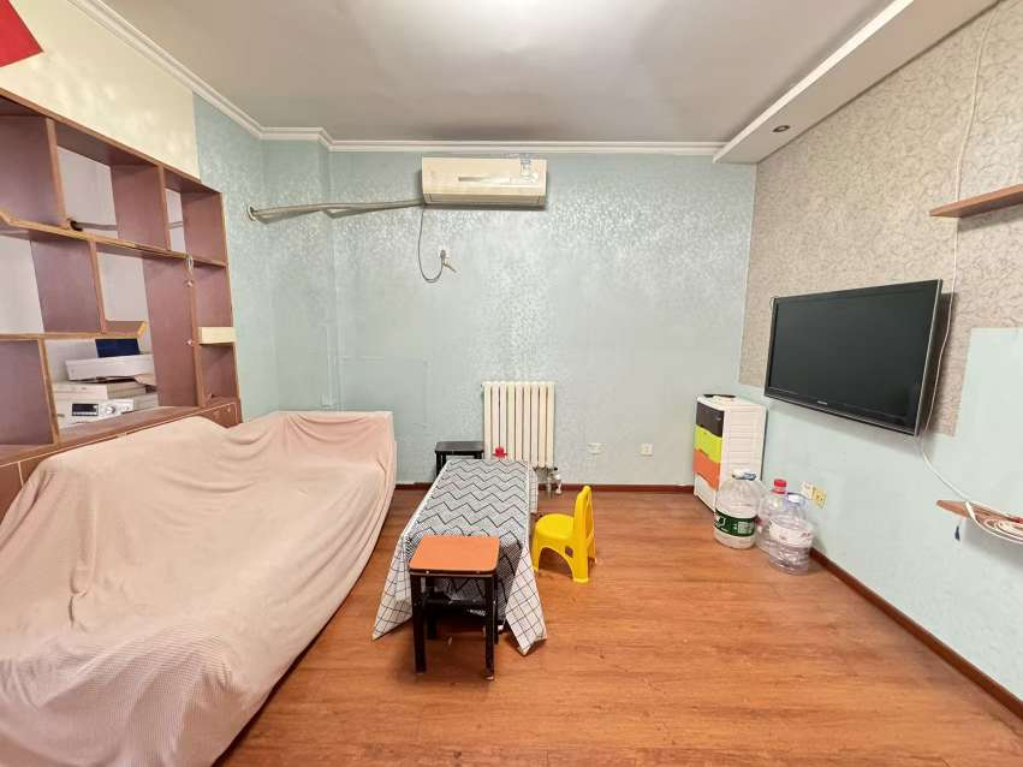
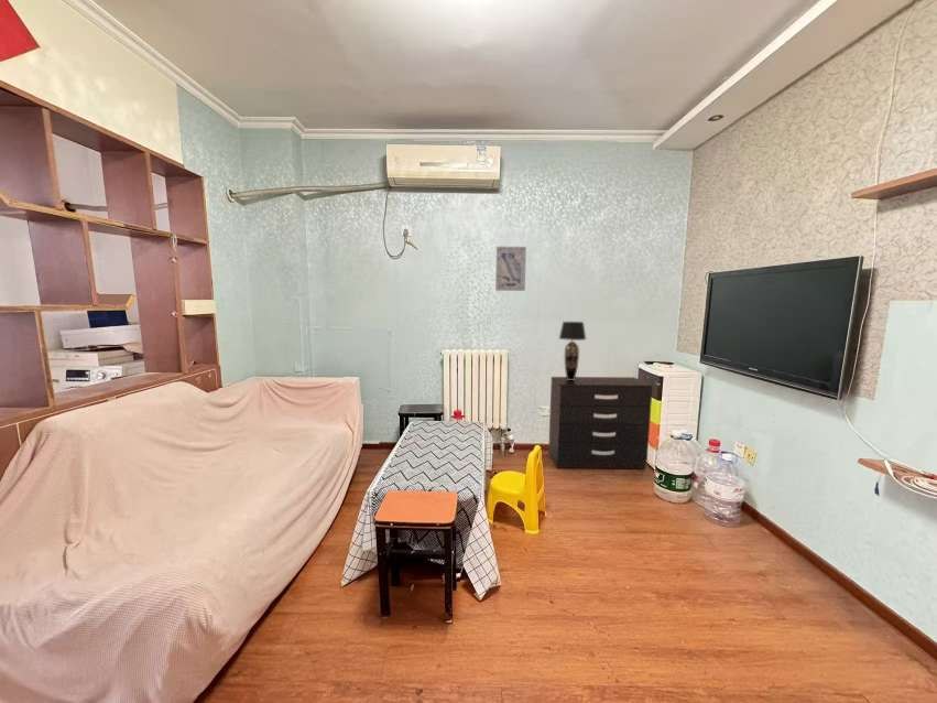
+ table lamp [558,321,587,380]
+ dresser [547,376,654,469]
+ wall art [494,246,527,292]
